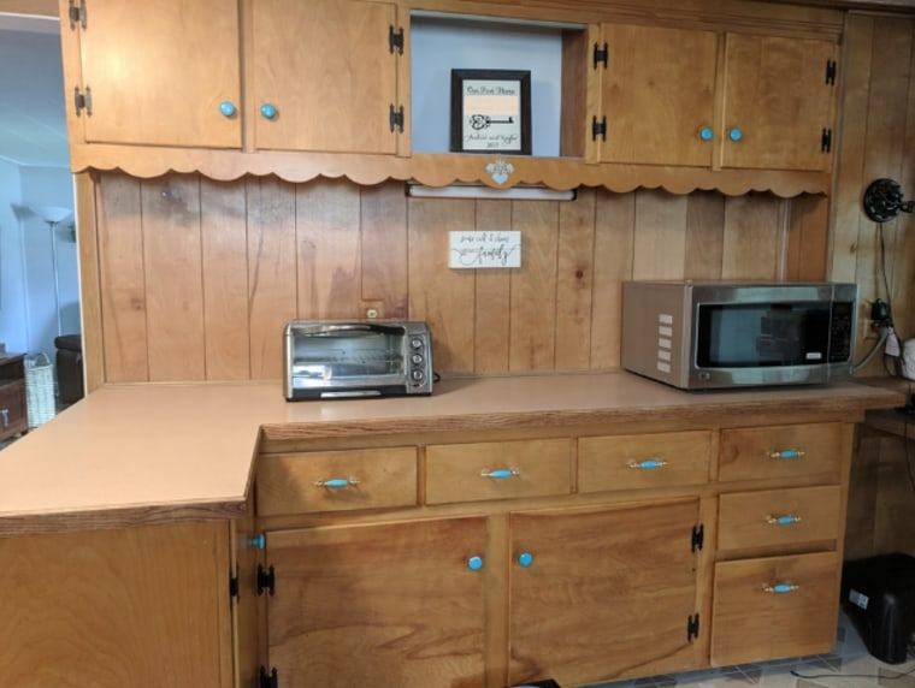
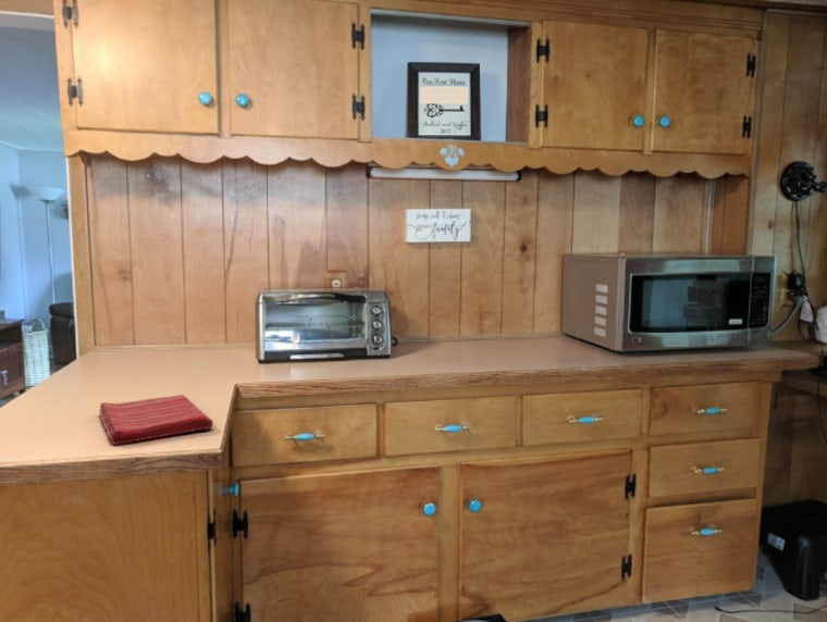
+ dish towel [98,394,214,446]
